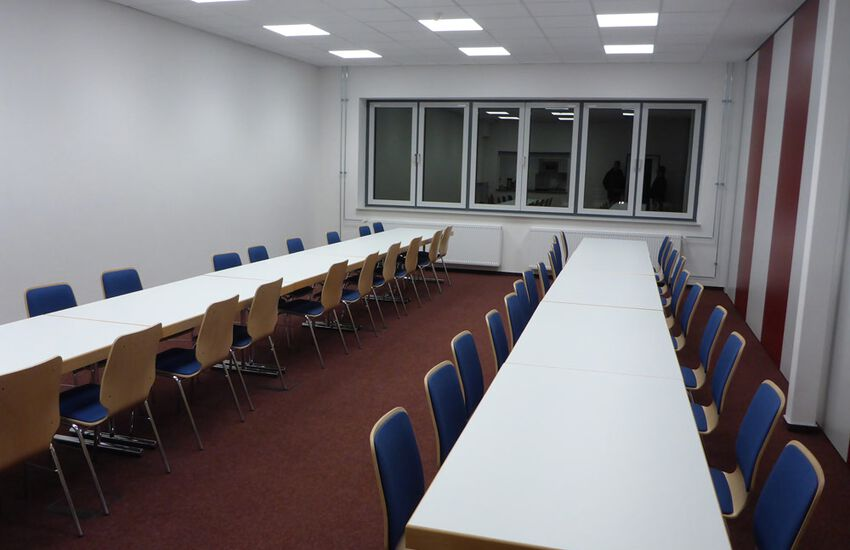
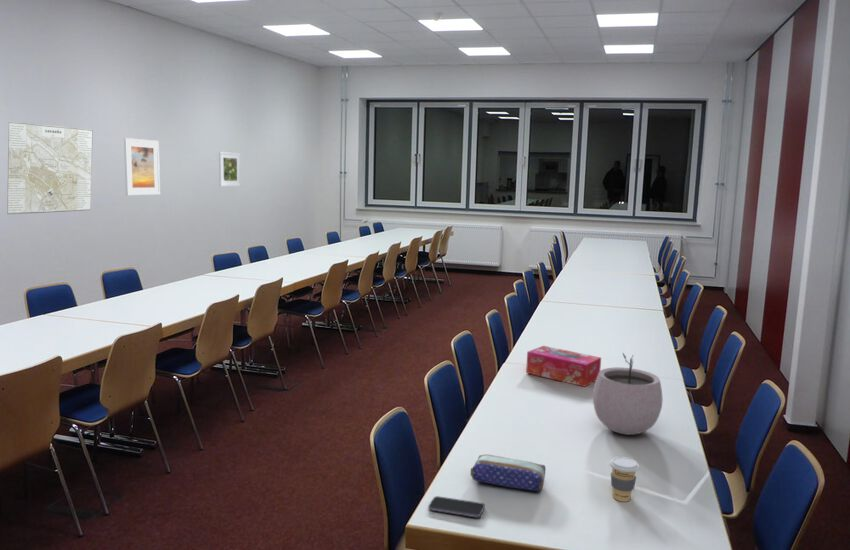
+ coffee cup [609,456,640,503]
+ pencil case [470,453,547,493]
+ smartphone [427,495,486,519]
+ map [6,121,94,215]
+ plant pot [592,352,664,436]
+ tissue box [525,345,602,388]
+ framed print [218,151,242,187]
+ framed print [123,137,161,196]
